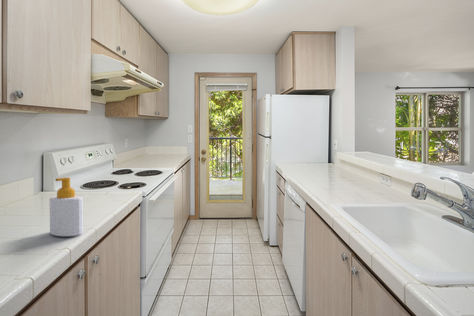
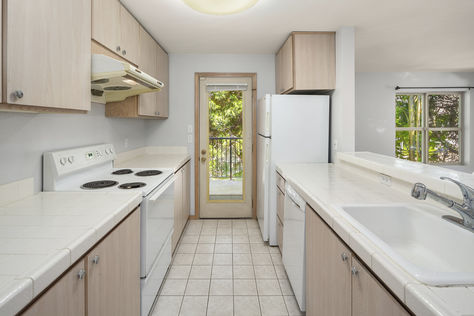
- soap bottle [49,177,84,237]
